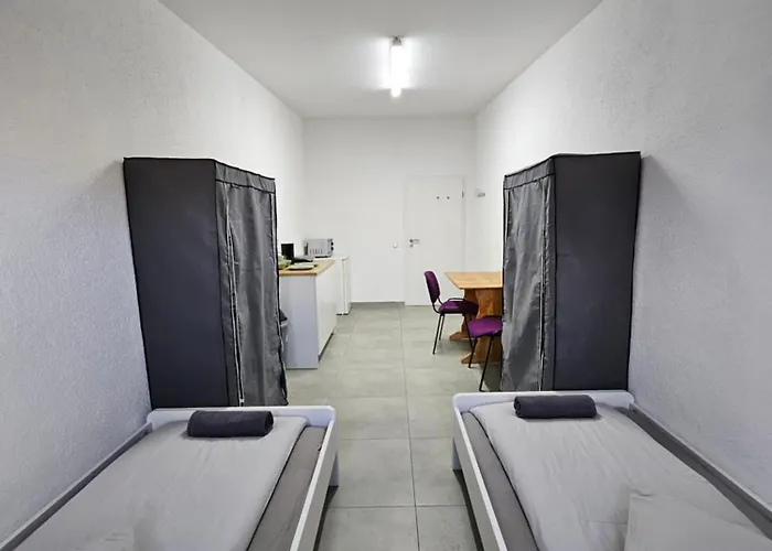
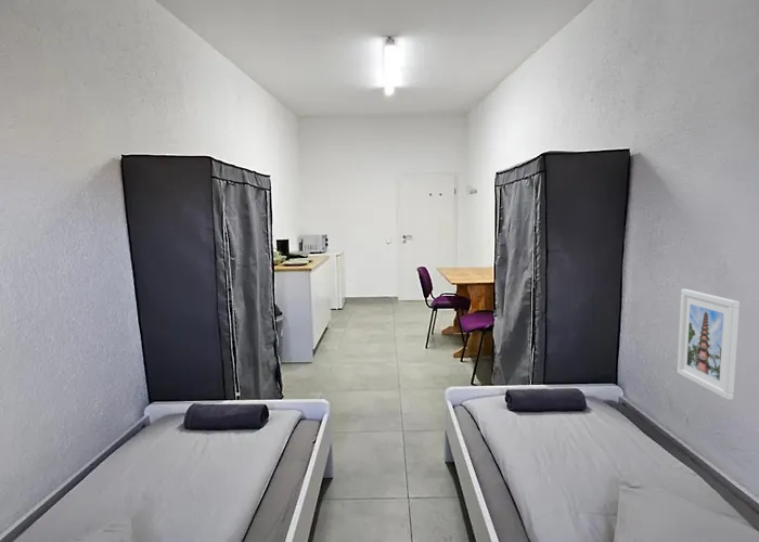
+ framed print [677,288,741,401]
